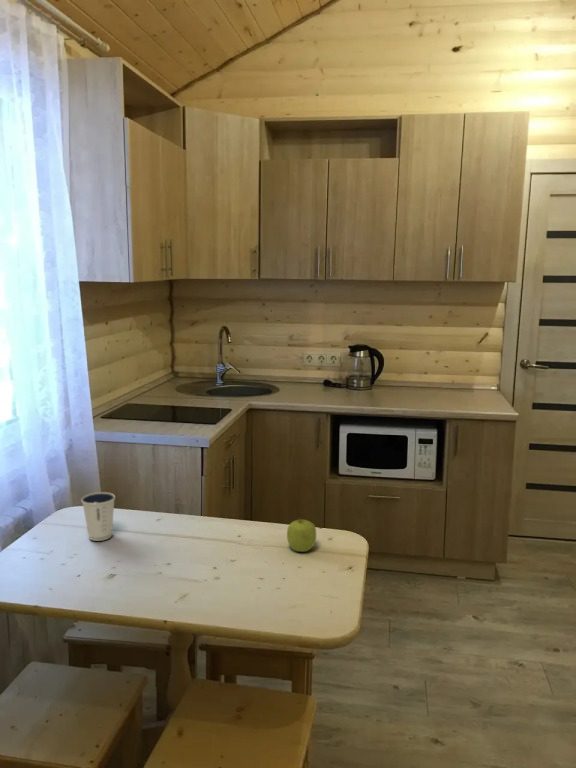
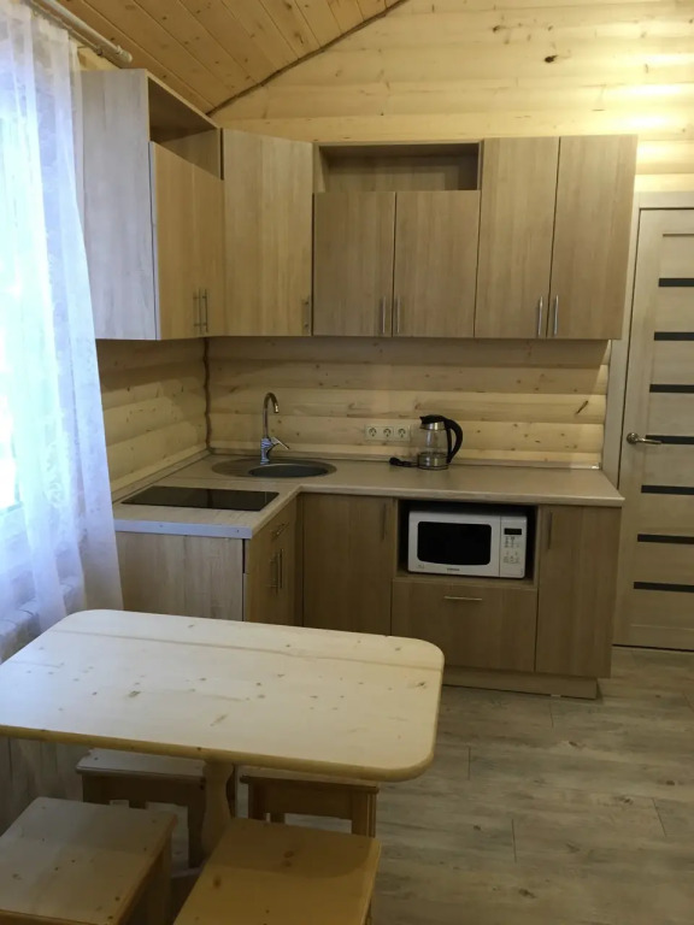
- fruit [286,517,317,553]
- dixie cup [80,491,116,542]
